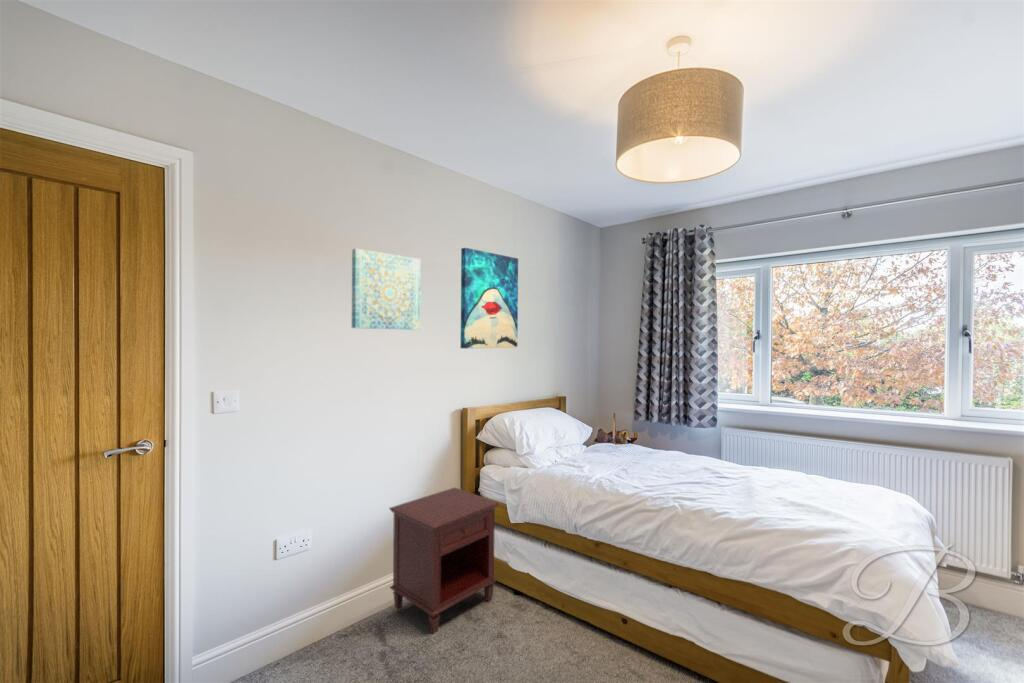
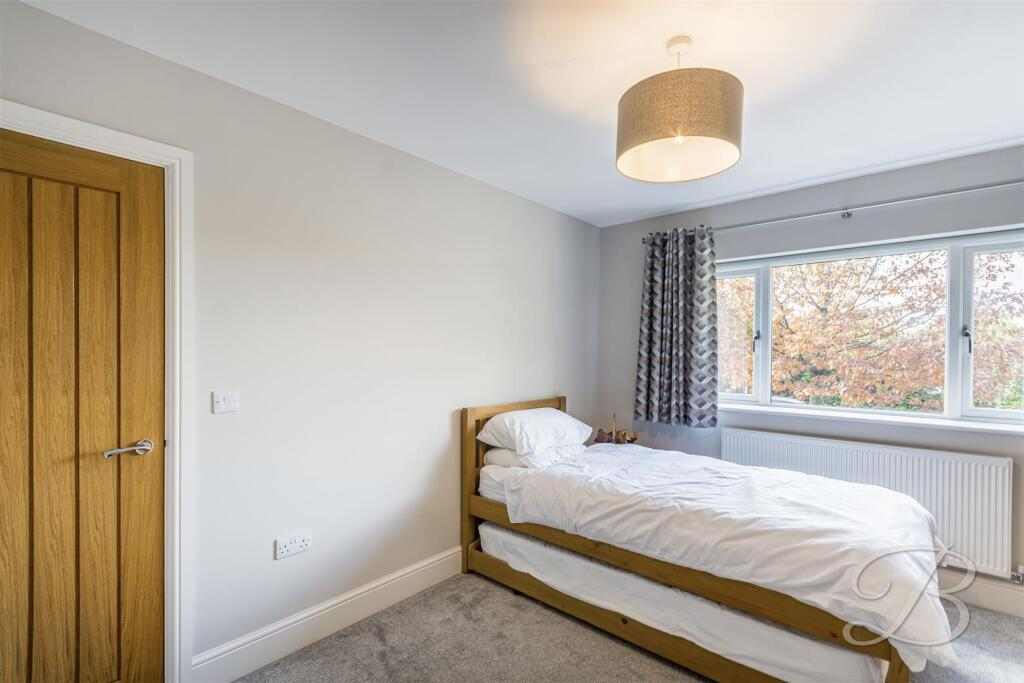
- wall art [460,247,519,349]
- wall art [351,248,422,331]
- nightstand [388,486,500,635]
